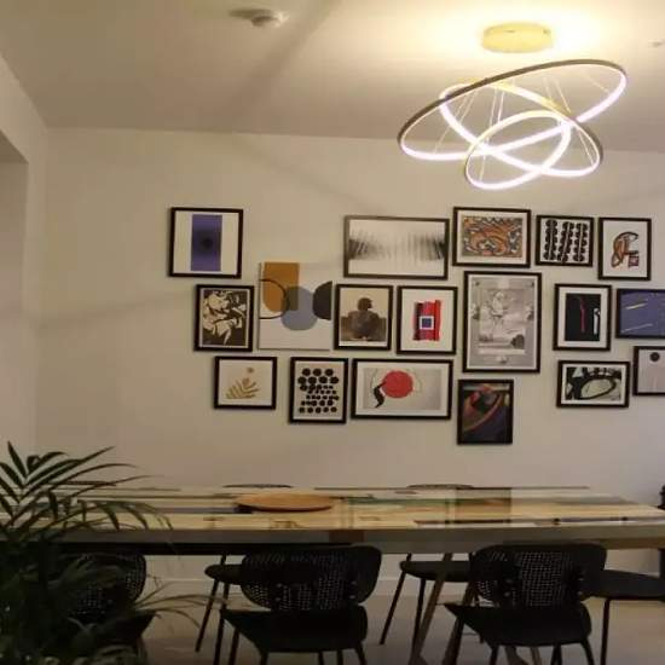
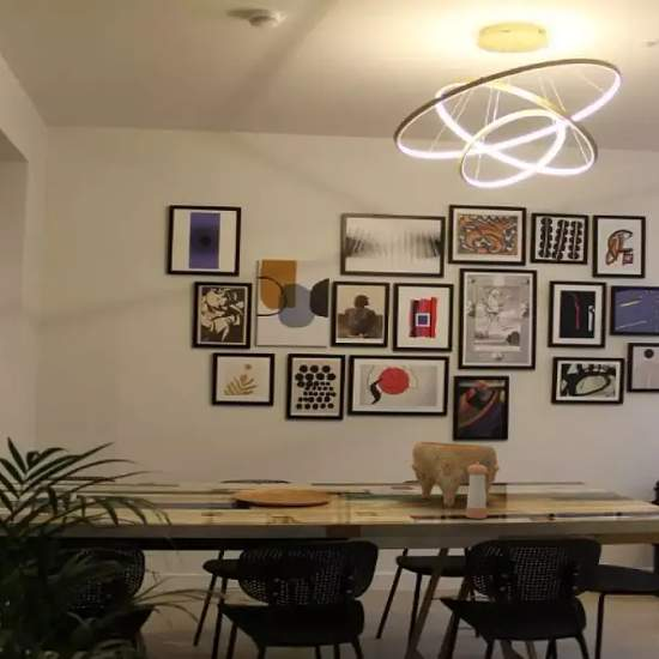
+ pepper shaker [465,462,488,520]
+ decorative bowl [410,441,501,508]
